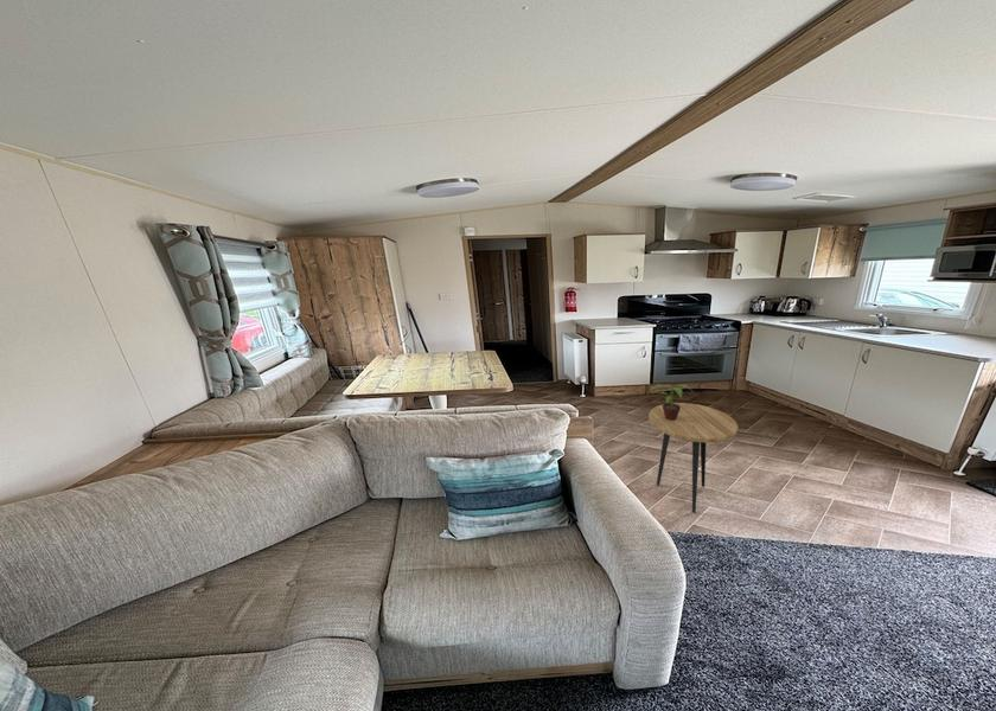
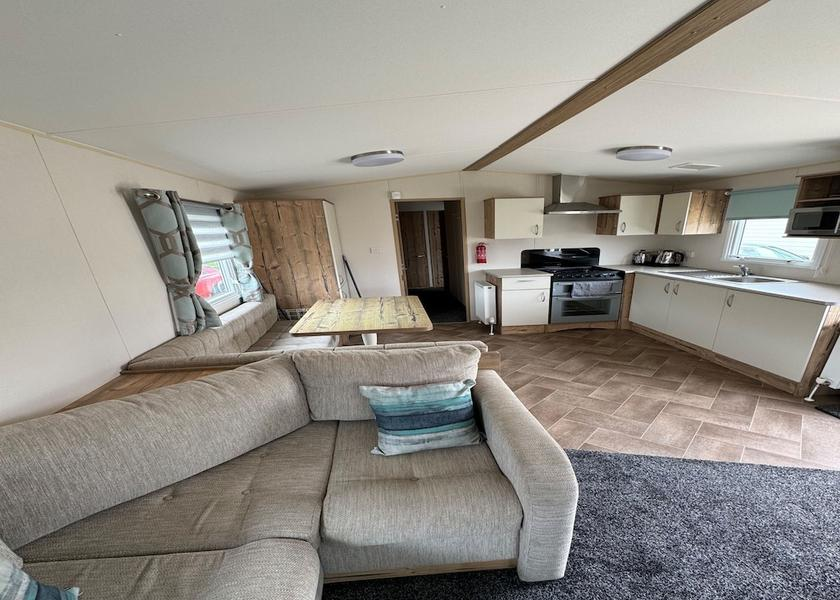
- side table [647,402,739,514]
- potted plant [650,383,695,421]
